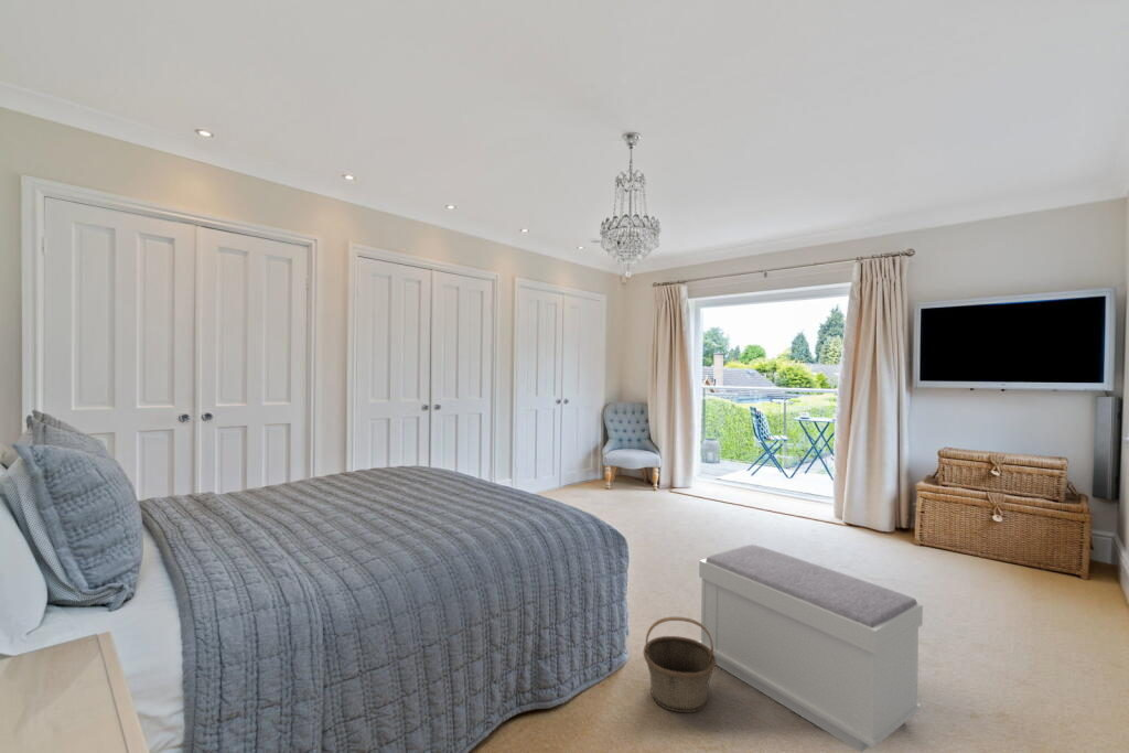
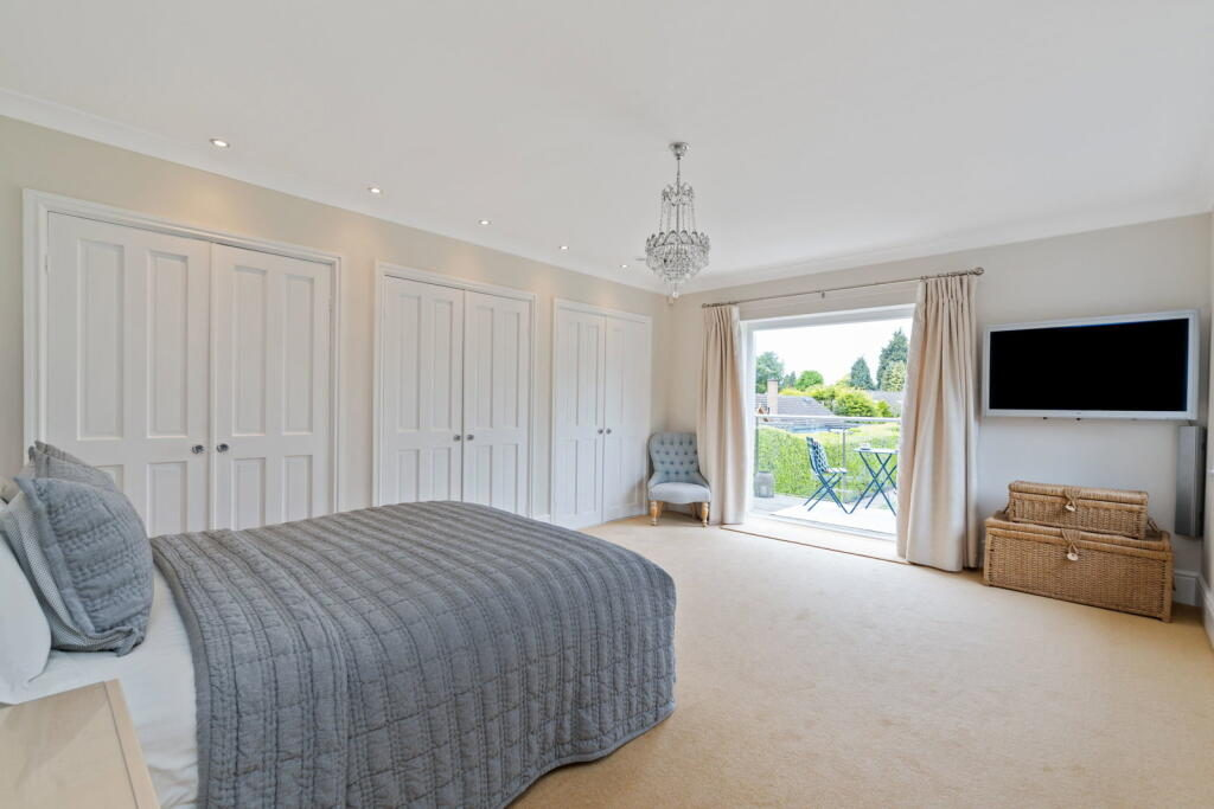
- basket [643,616,717,713]
- bench [698,544,924,753]
